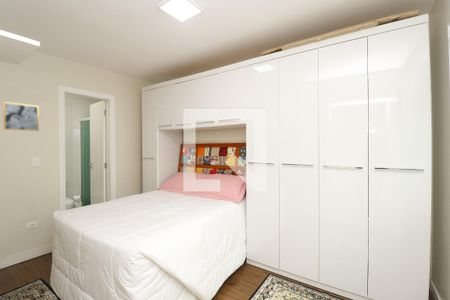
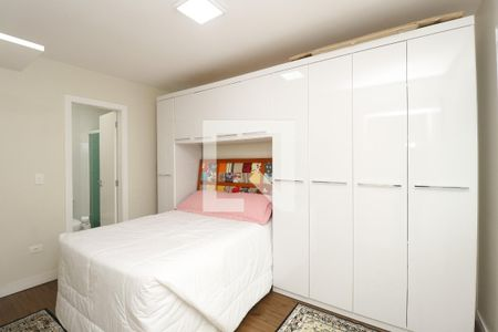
- wall art [2,101,40,132]
